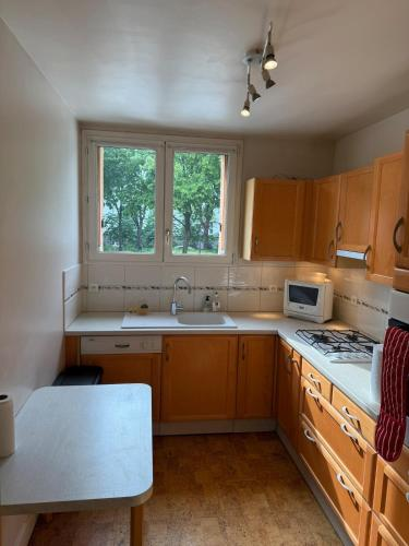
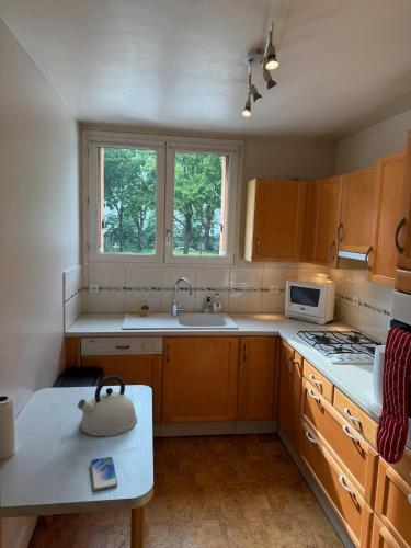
+ kettle [77,374,138,437]
+ smartphone [90,456,118,492]
